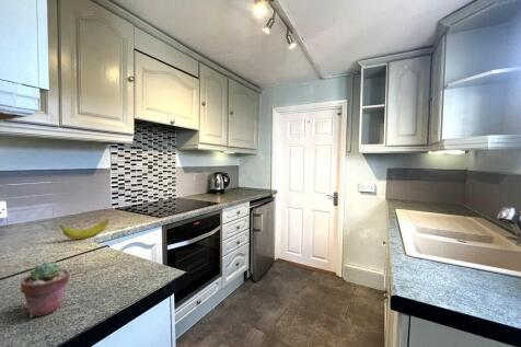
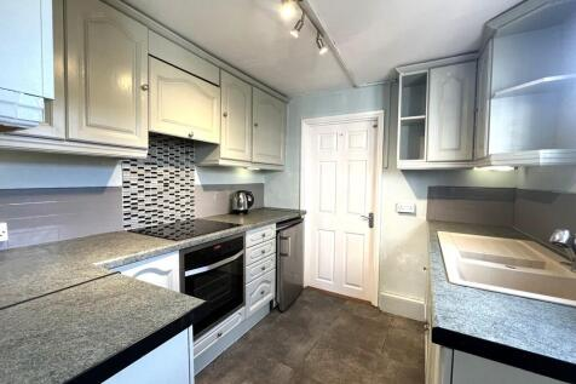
- banana [59,218,111,240]
- potted succulent [20,261,71,319]
